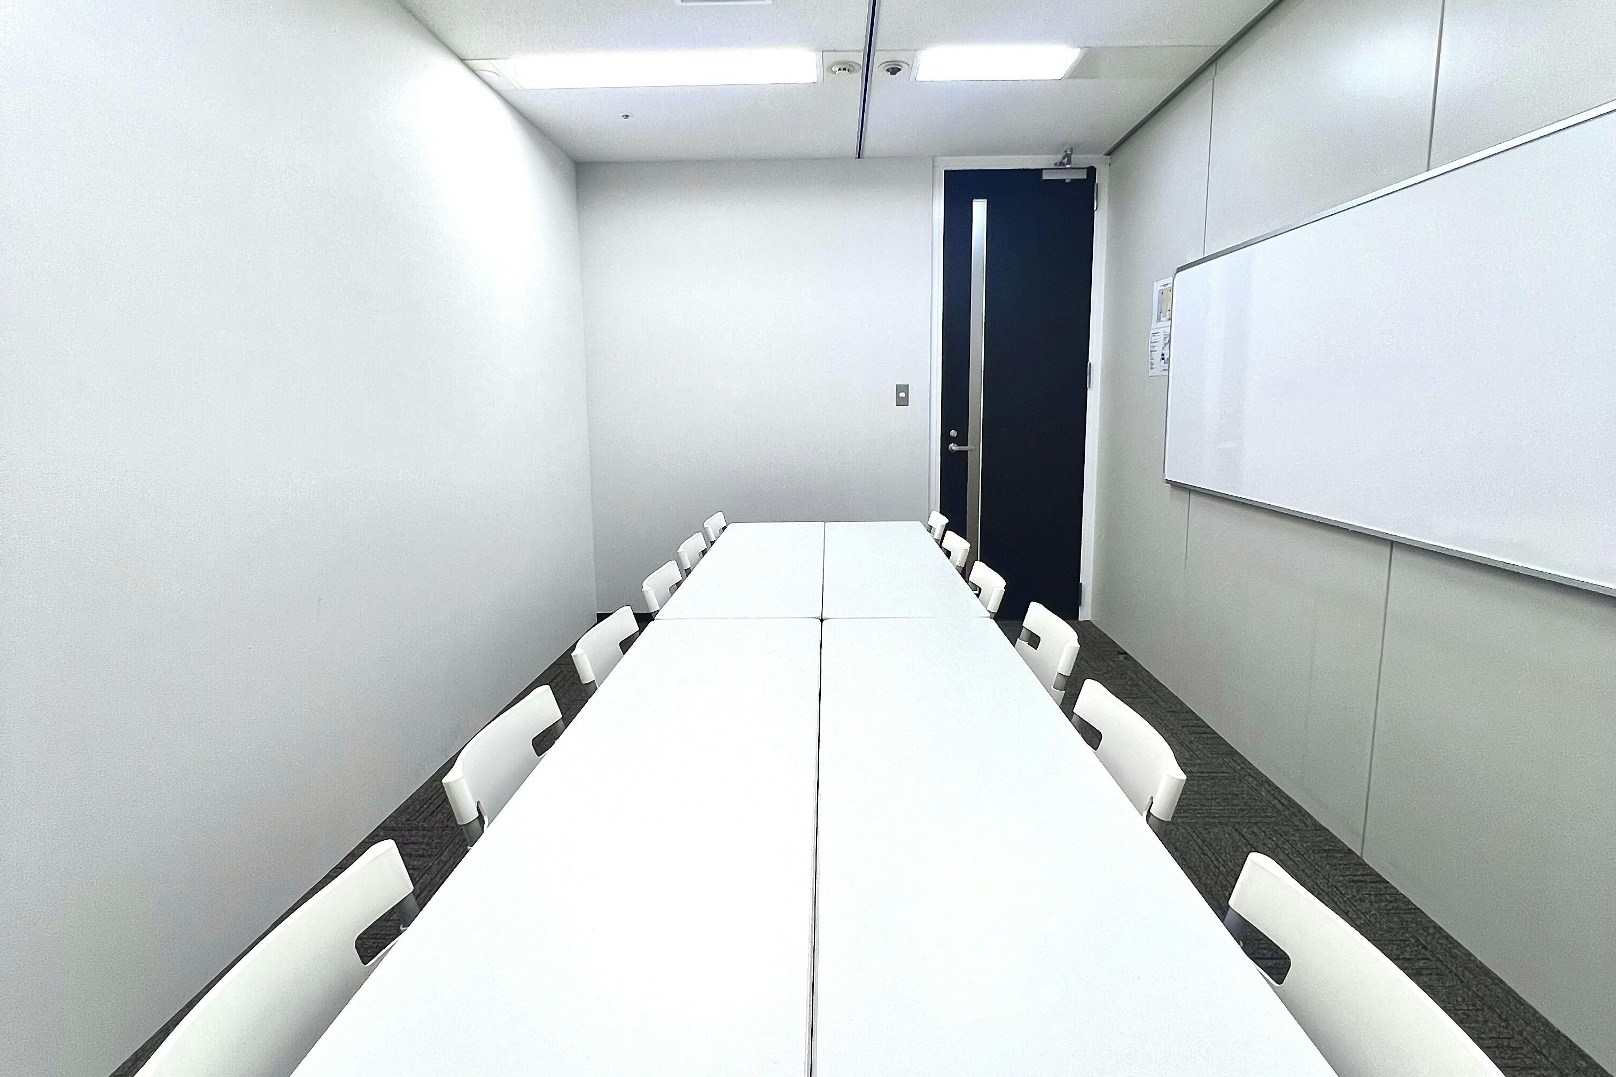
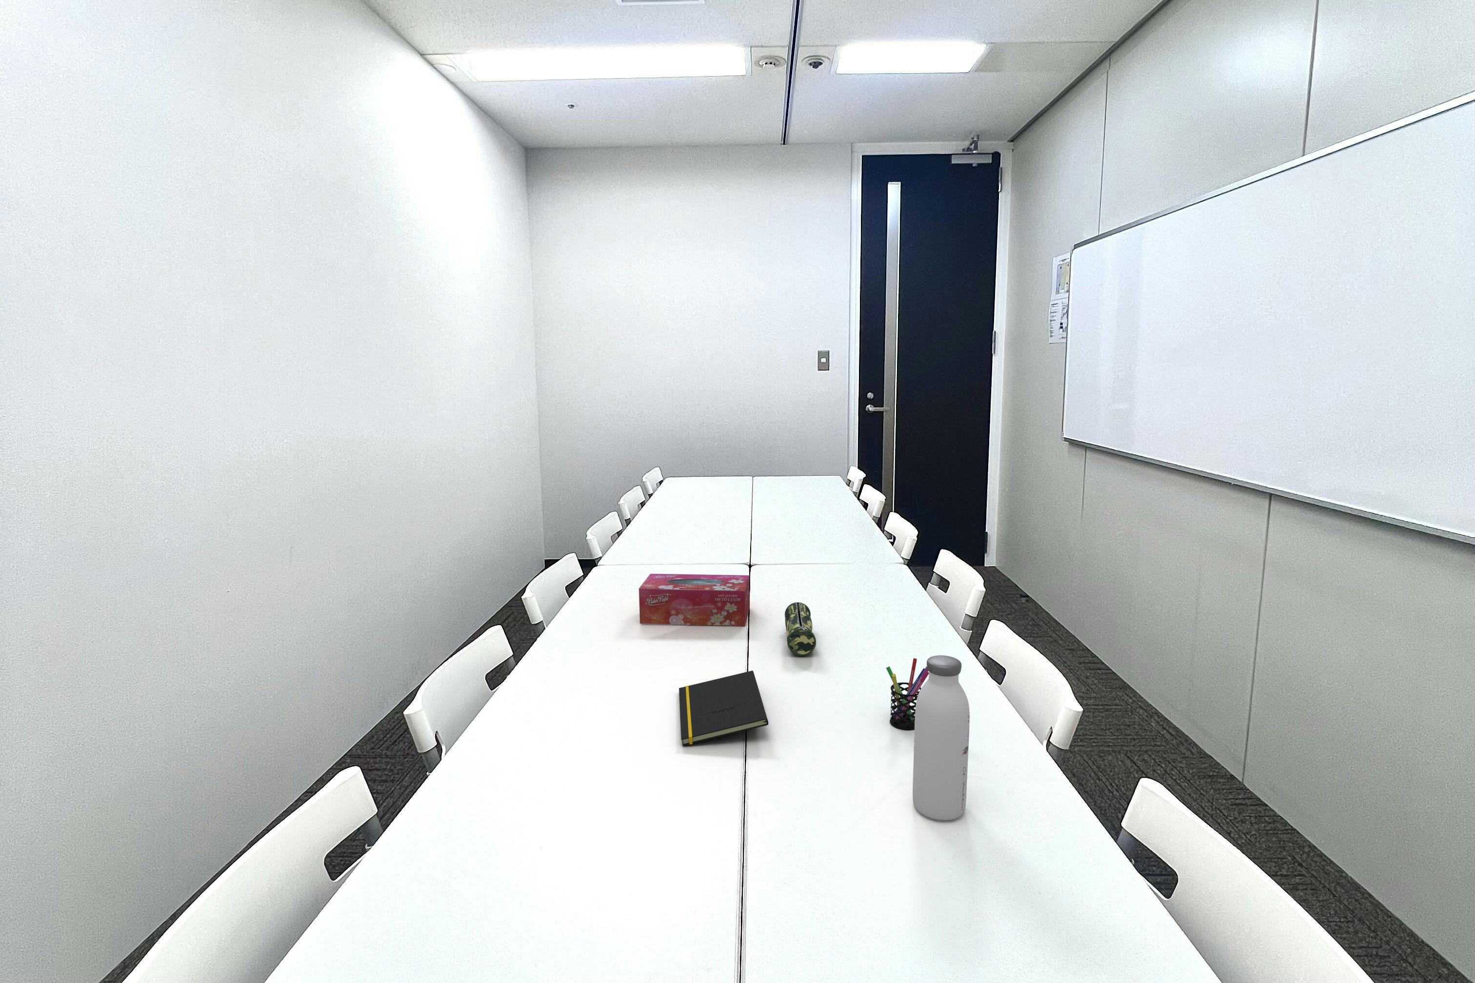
+ water bottle [912,655,970,821]
+ notepad [678,670,768,746]
+ tissue box [639,573,751,626]
+ pencil case [785,601,817,656]
+ pen holder [886,658,928,731]
